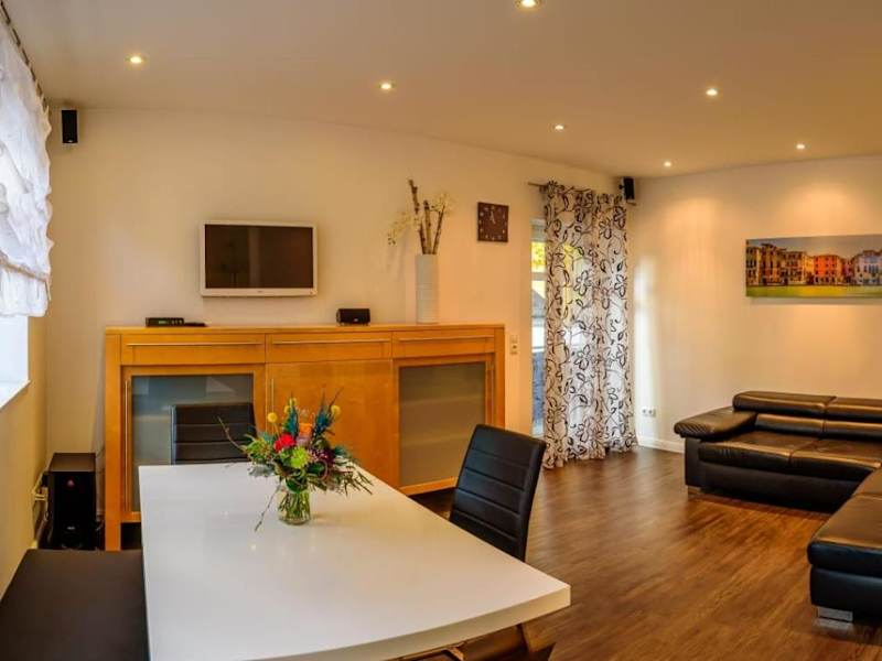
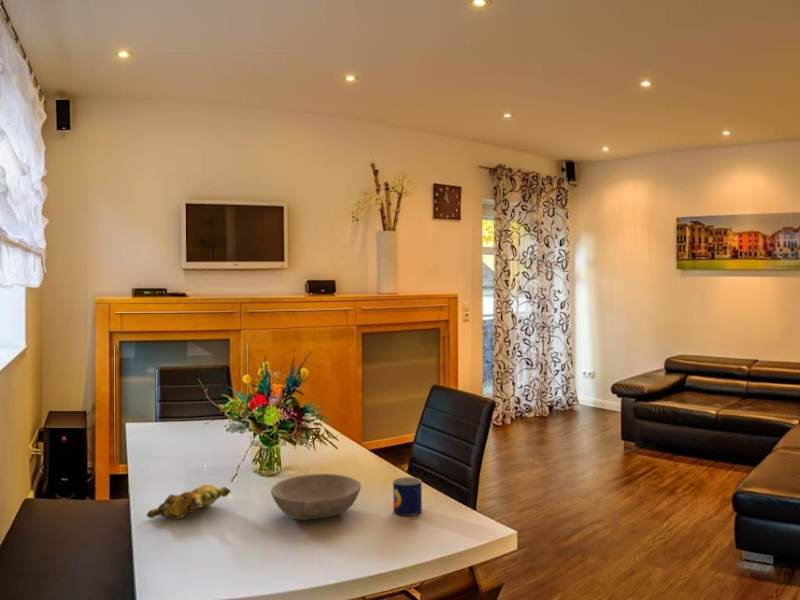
+ bowl [270,473,362,521]
+ mug [392,476,423,517]
+ banana bunch [146,484,232,520]
